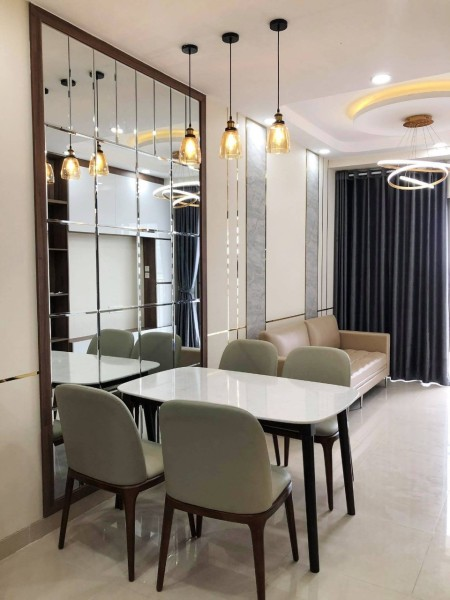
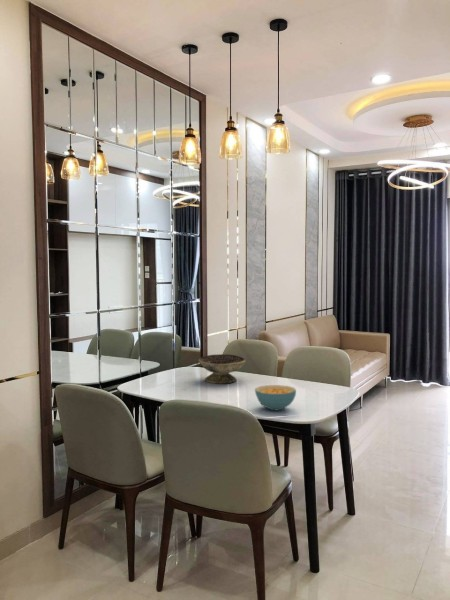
+ decorative bowl [198,353,247,384]
+ cereal bowl [254,384,297,412]
